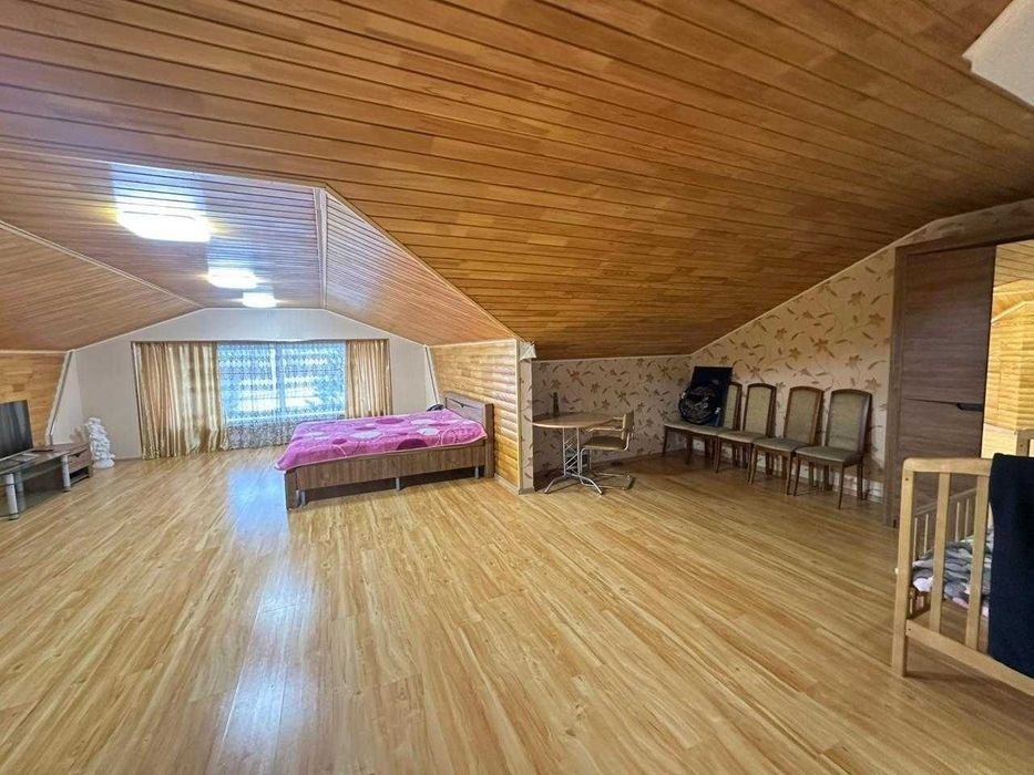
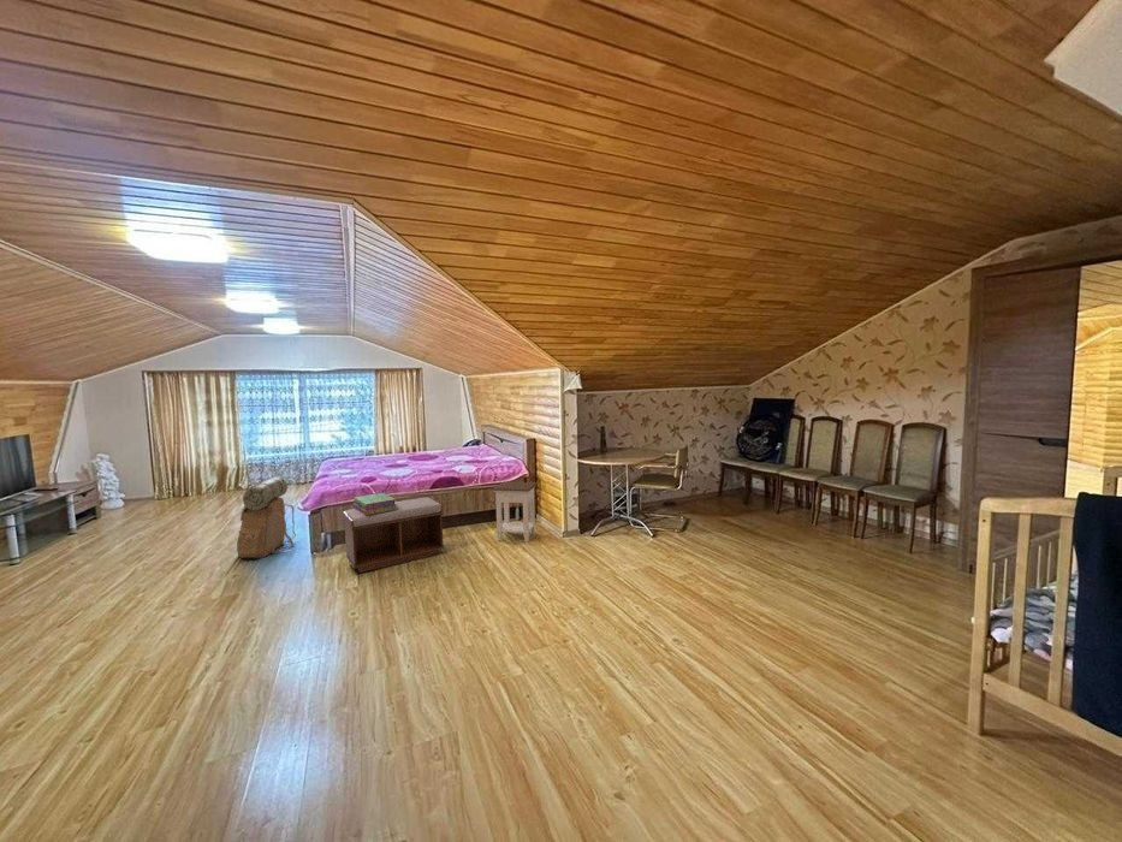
+ stack of books [351,492,398,515]
+ bench [342,497,446,574]
+ backpack [236,476,297,561]
+ nightstand [491,481,539,544]
